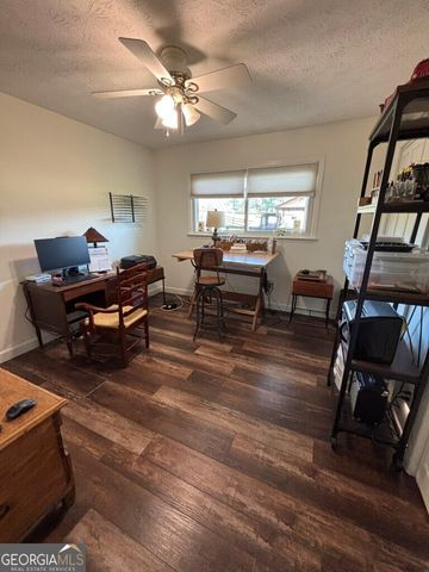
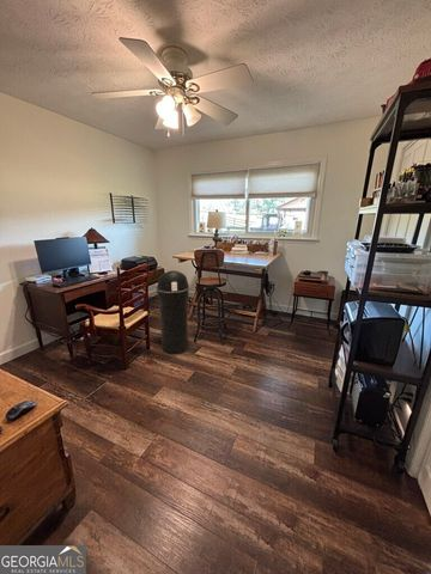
+ trash can [156,269,190,355]
